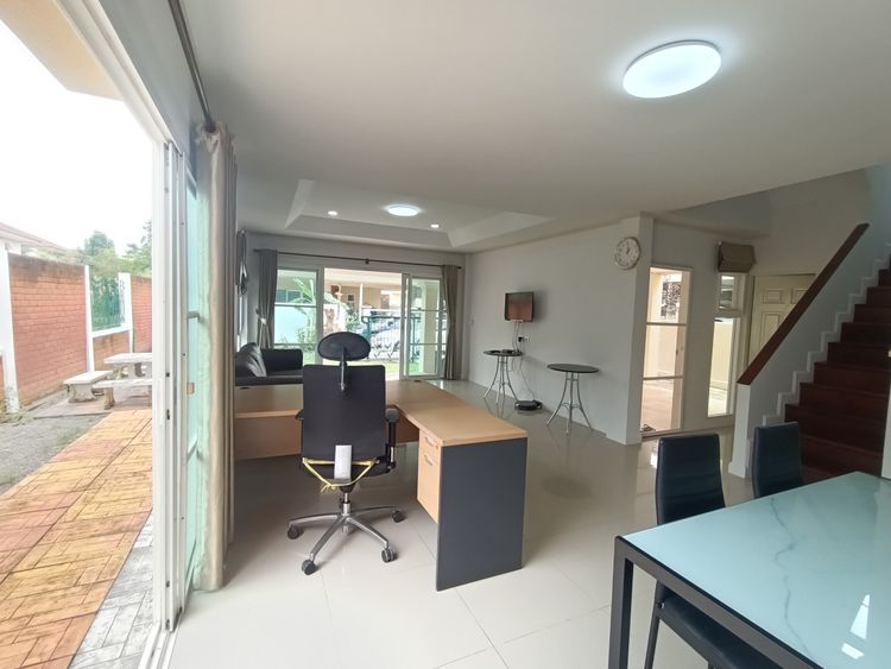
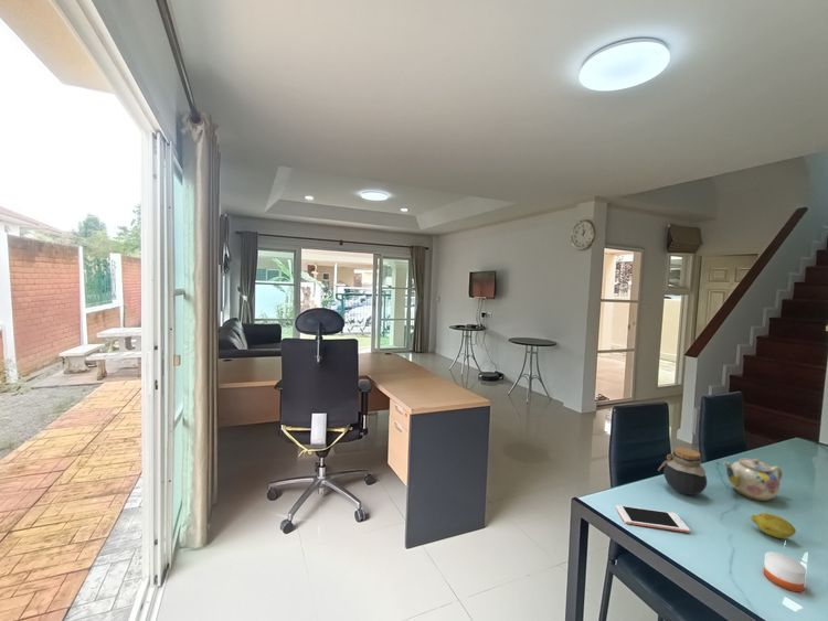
+ jar [657,446,708,496]
+ teapot [722,458,783,502]
+ fruit [749,512,797,539]
+ cell phone [615,504,691,534]
+ candle [763,550,807,592]
